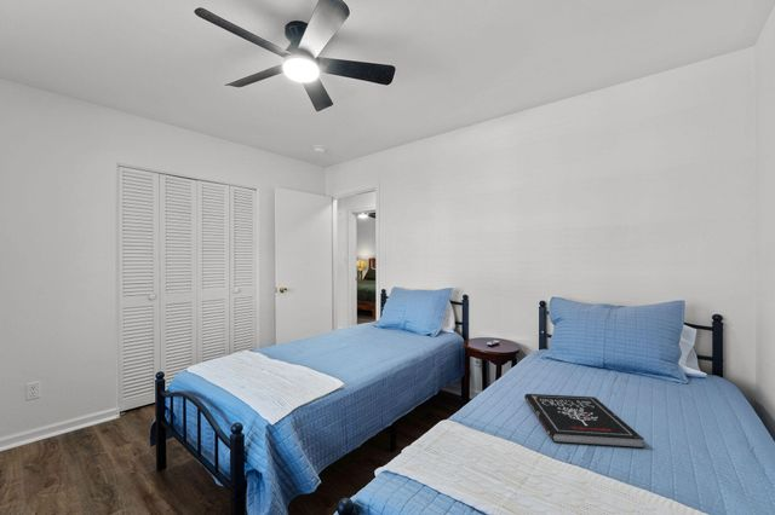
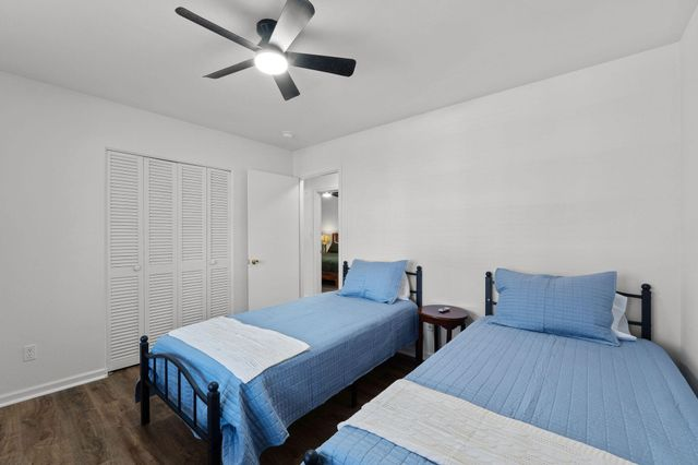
- book [523,393,645,449]
